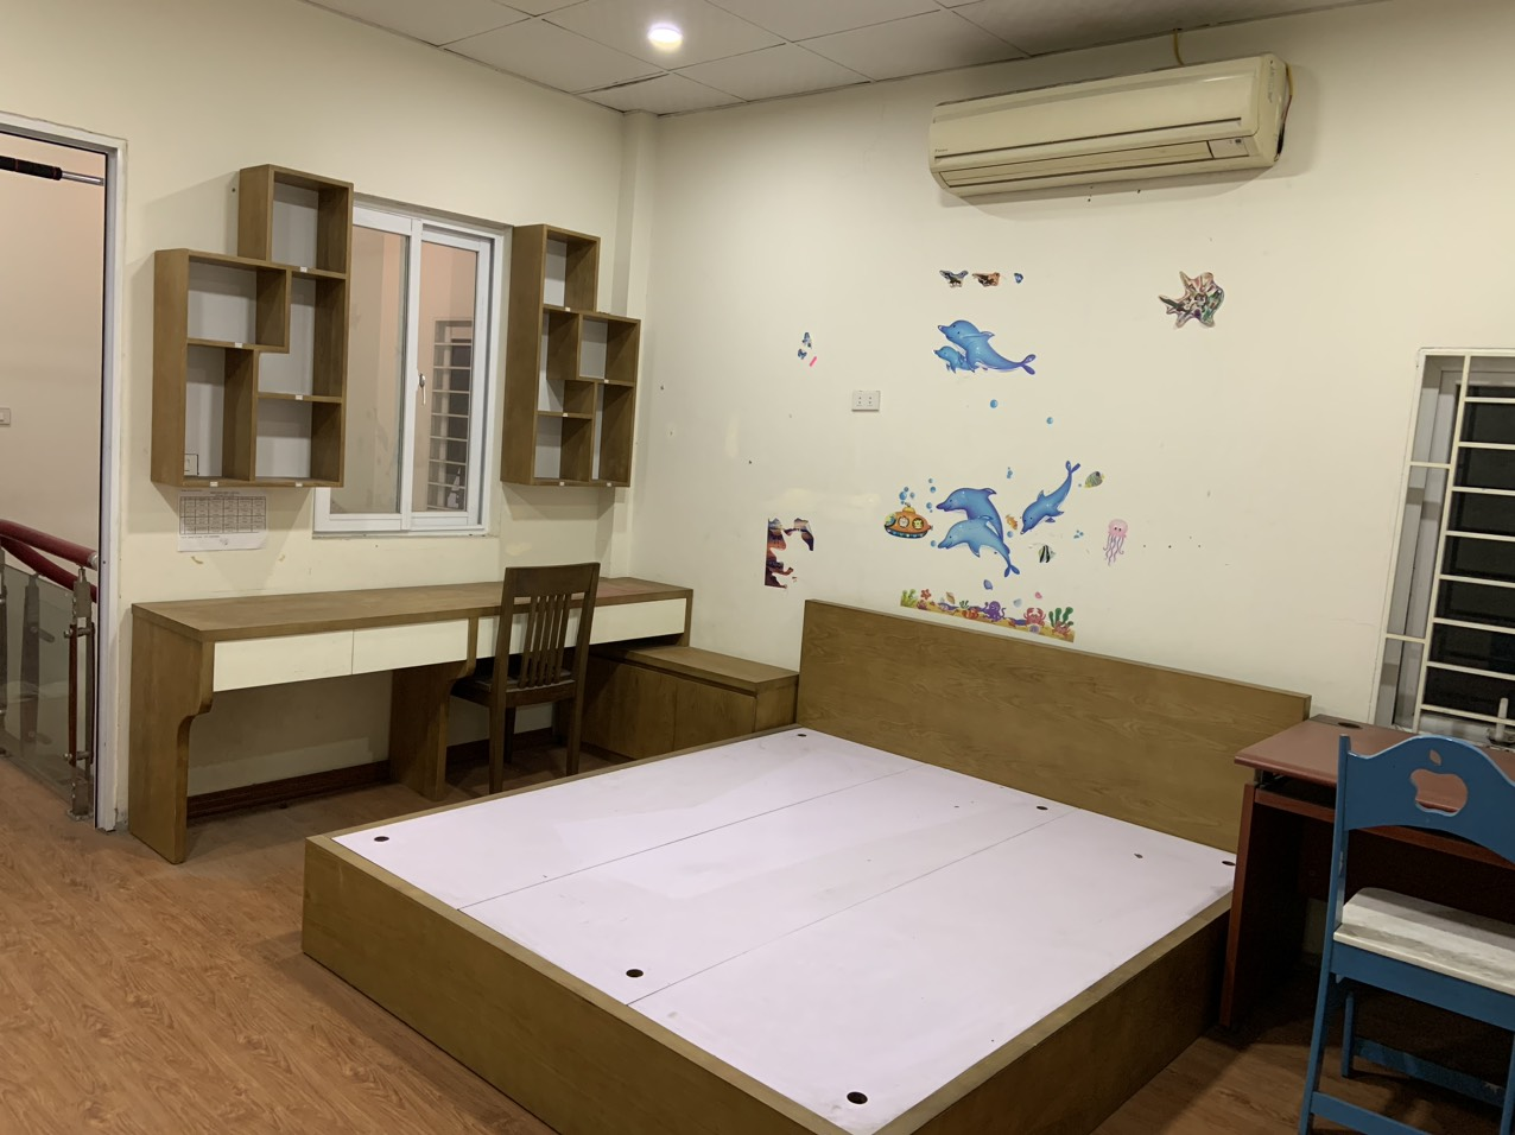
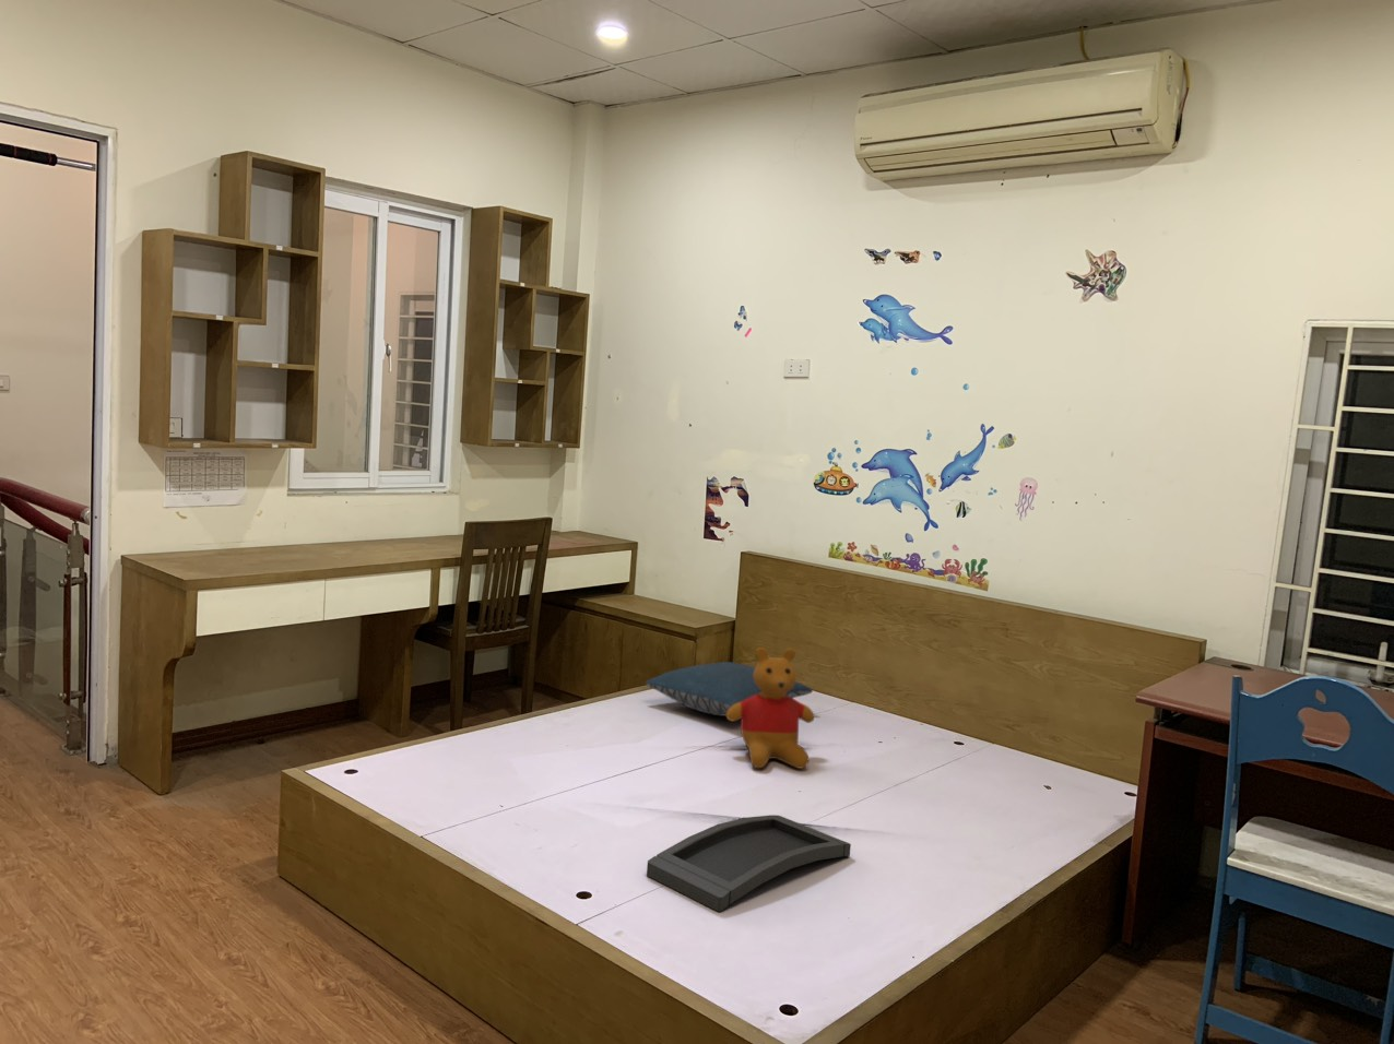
+ pillow [645,660,814,717]
+ tray [646,814,852,914]
+ teddy bear [725,647,815,770]
